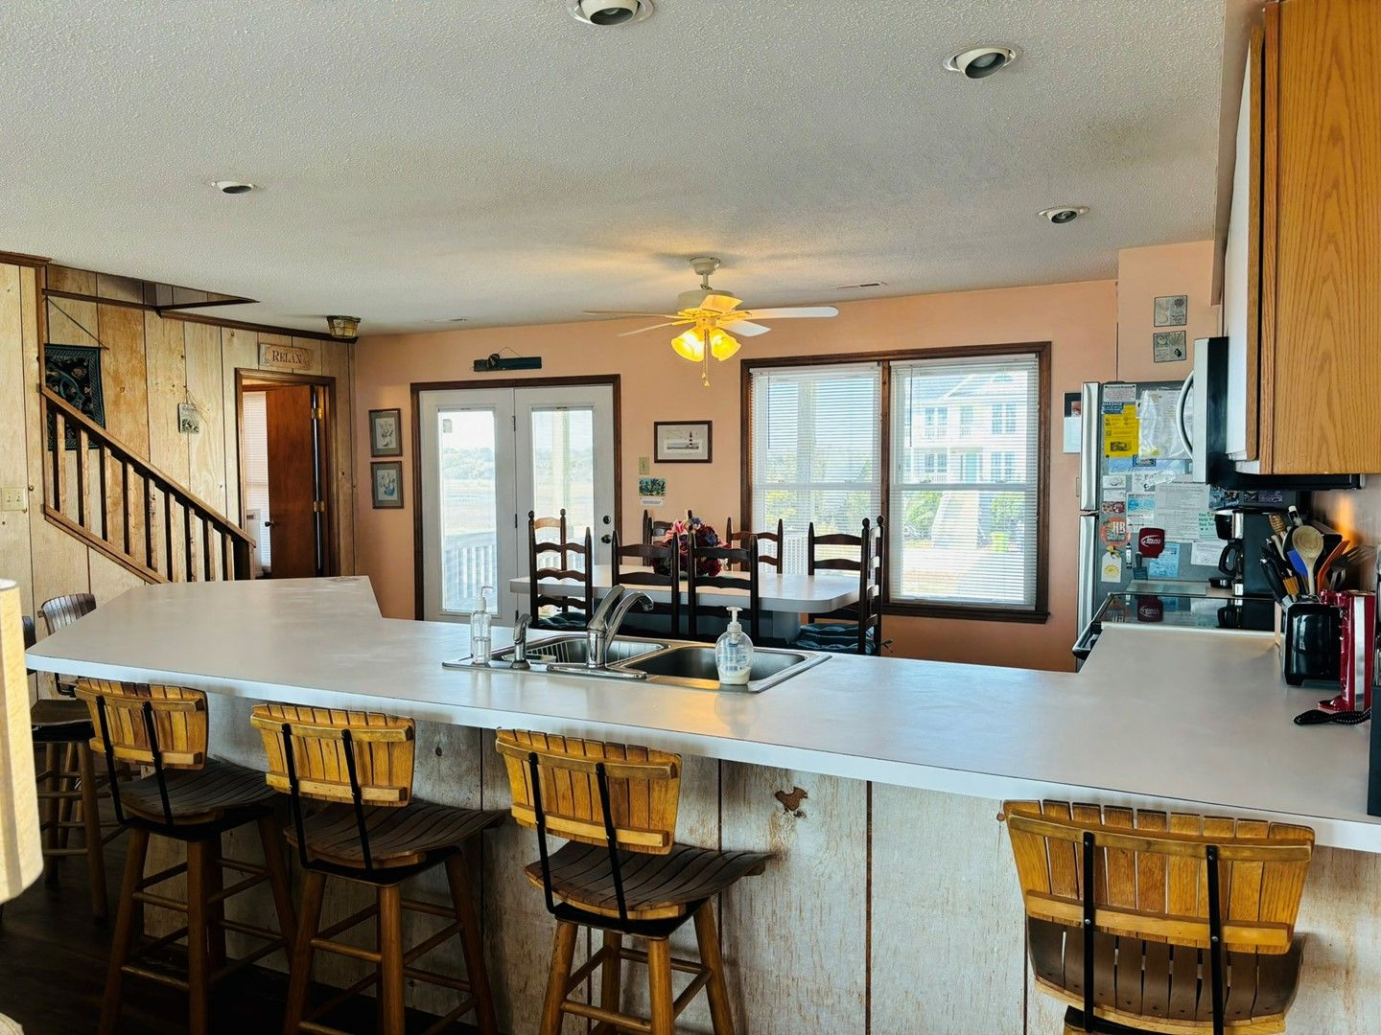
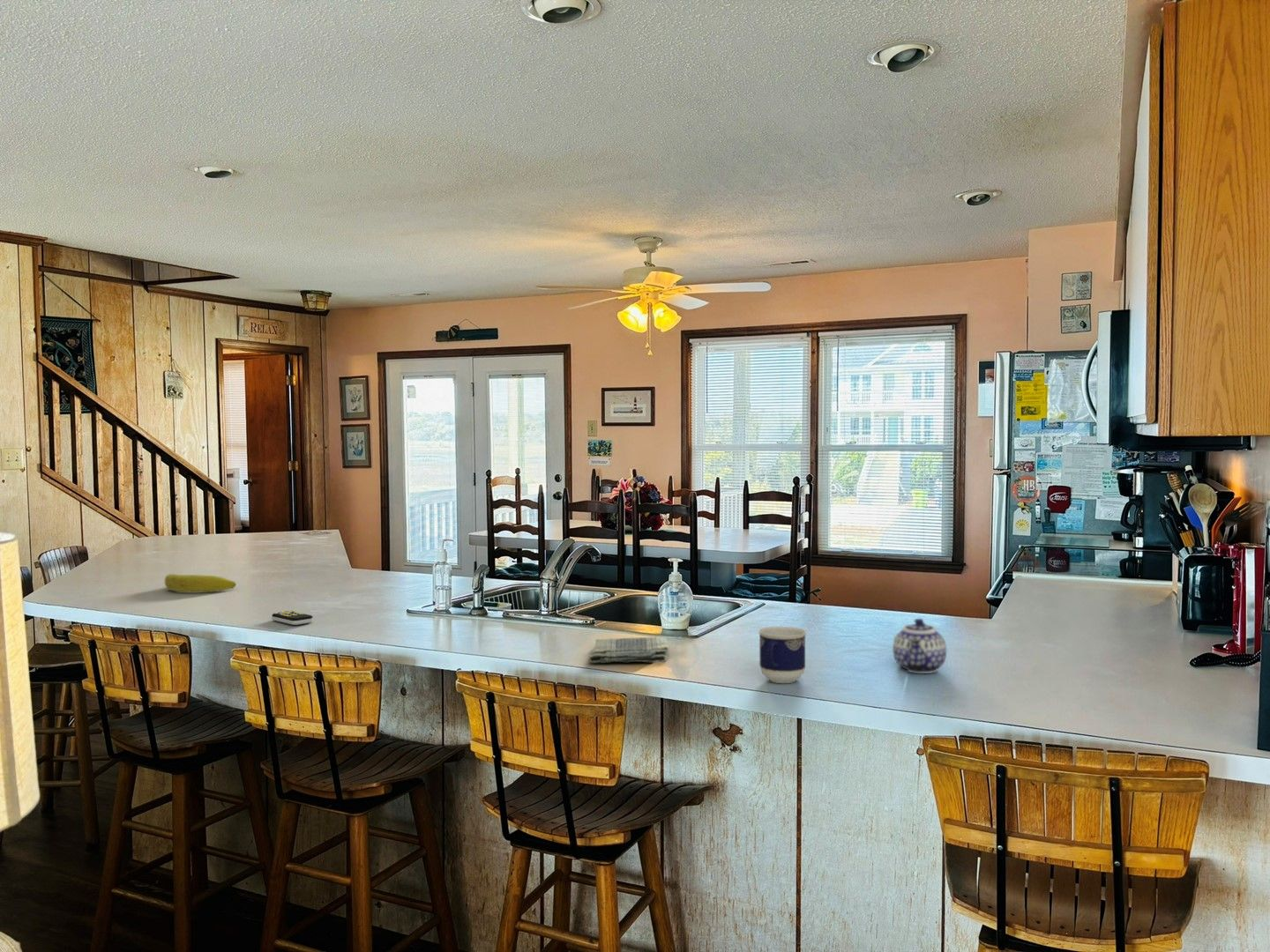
+ cup [758,626,808,684]
+ fruit [164,573,236,592]
+ remote control [271,610,314,626]
+ teapot [892,618,947,674]
+ dish towel [587,636,670,664]
